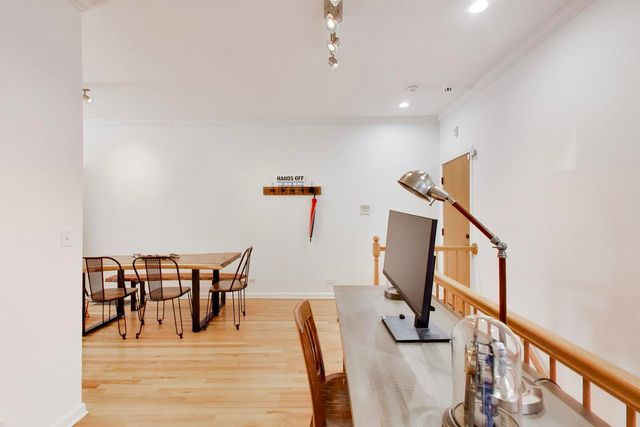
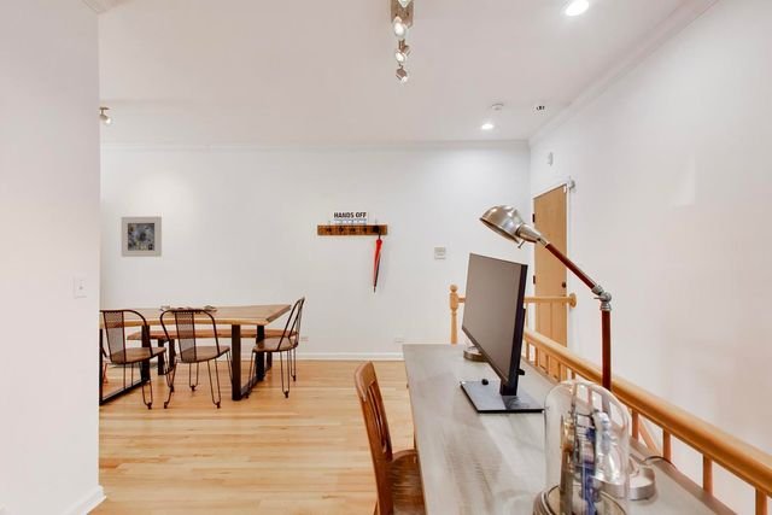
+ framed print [121,216,163,258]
